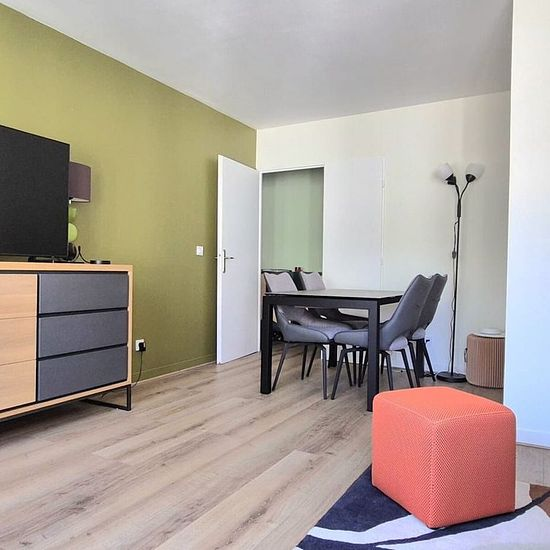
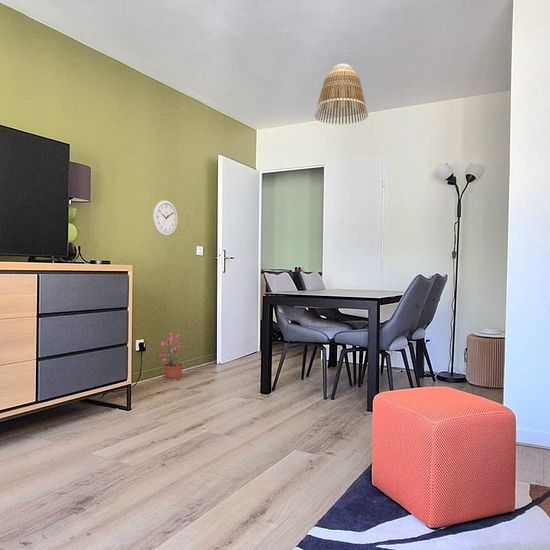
+ lamp shade [313,63,369,126]
+ potted plant [159,332,184,381]
+ wall clock [151,199,178,237]
